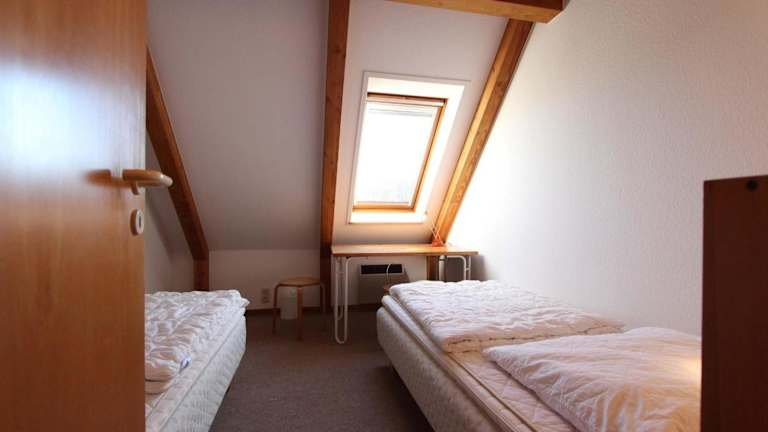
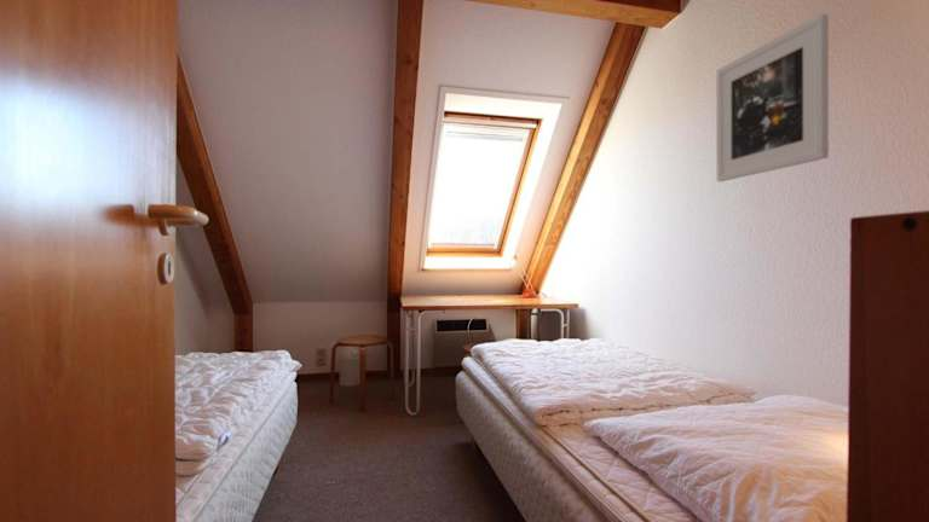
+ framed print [715,12,830,182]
